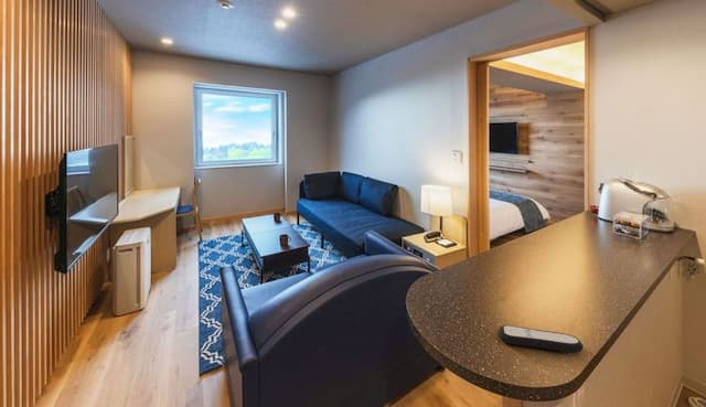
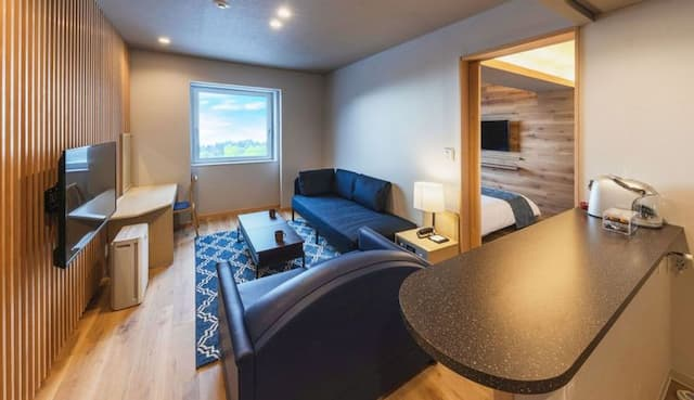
- remote control [499,324,585,354]
